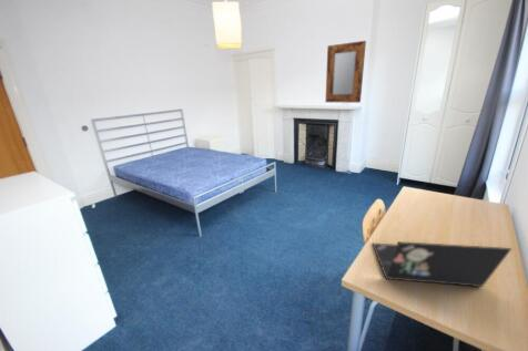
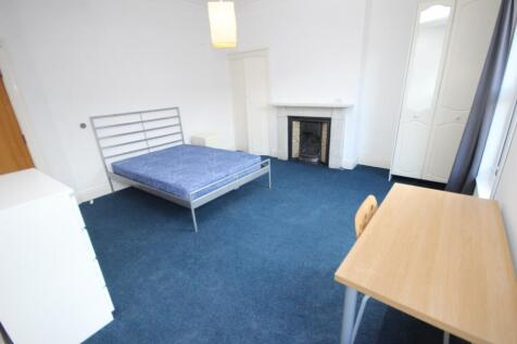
- laptop [372,240,514,288]
- home mirror [324,40,367,104]
